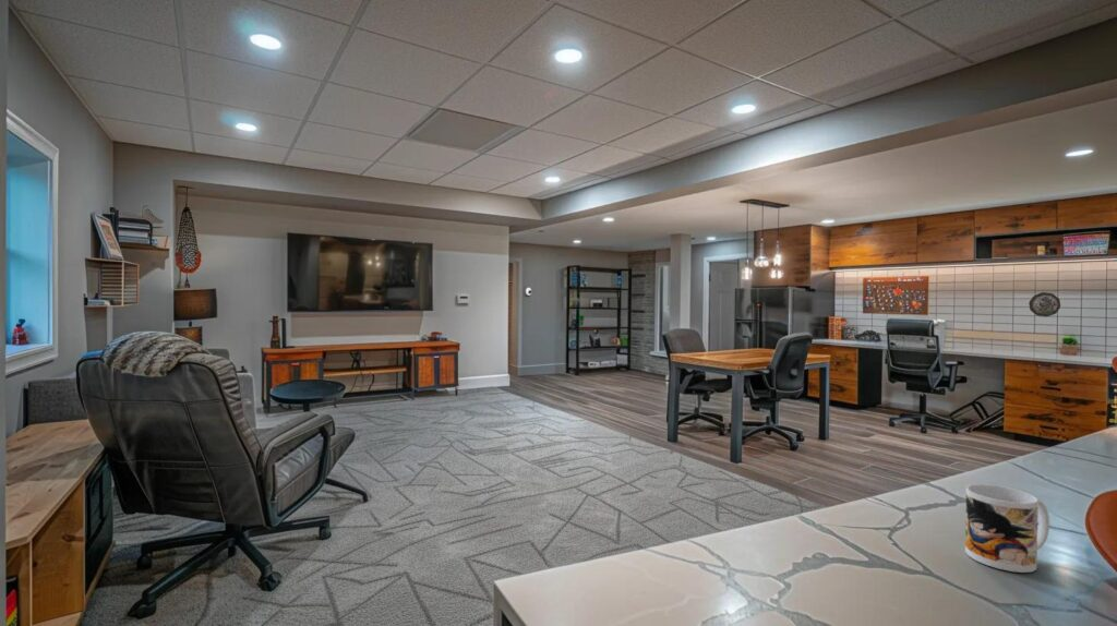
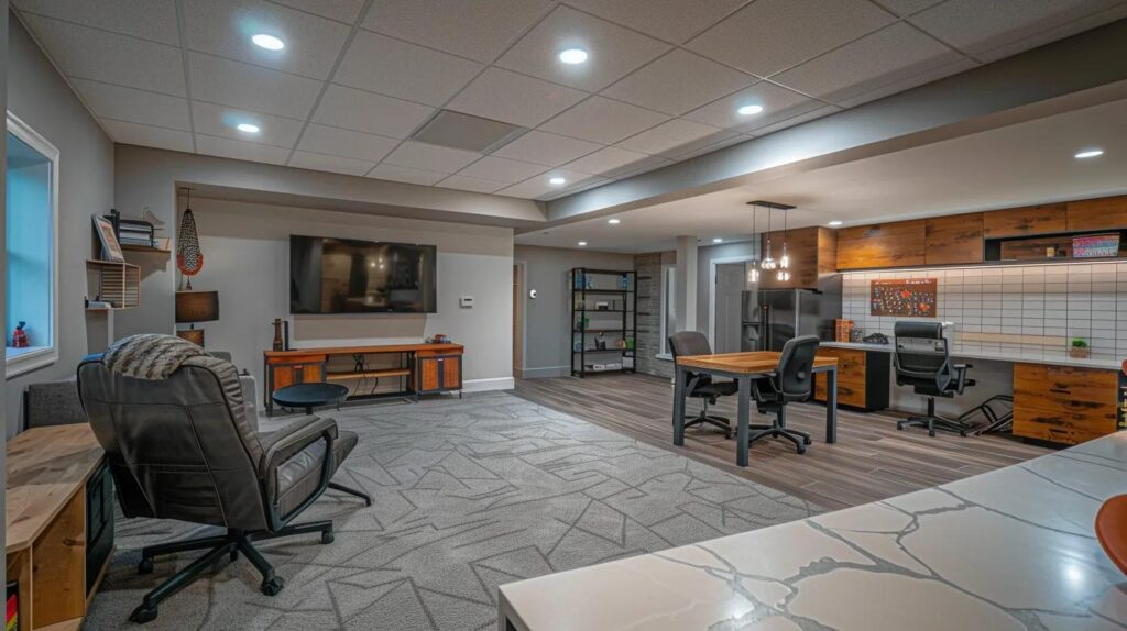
- decorative plate [1028,291,1061,317]
- mug [964,483,1050,574]
